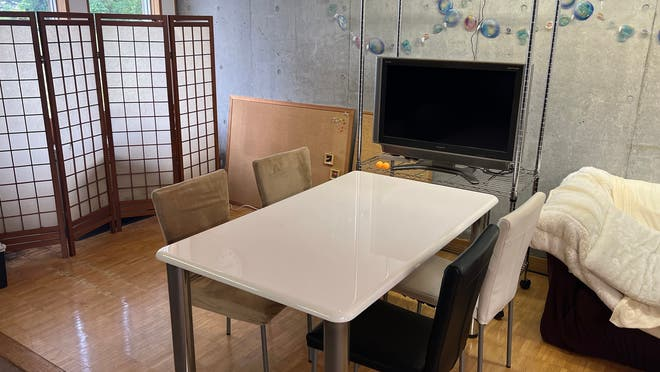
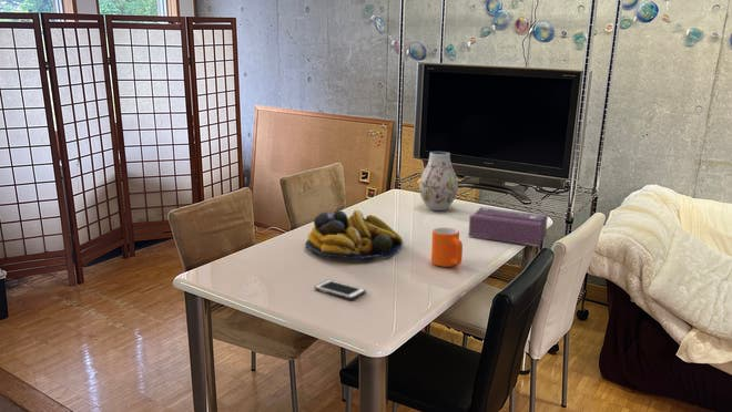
+ mug [430,227,464,268]
+ tissue box [468,206,549,247]
+ cell phone [314,279,367,300]
+ vase [418,151,459,212]
+ fruit bowl [304,208,405,260]
